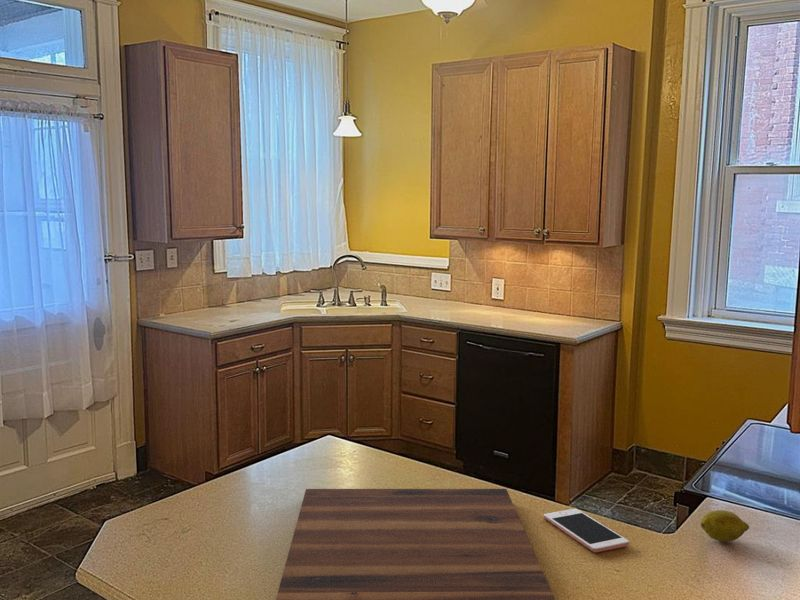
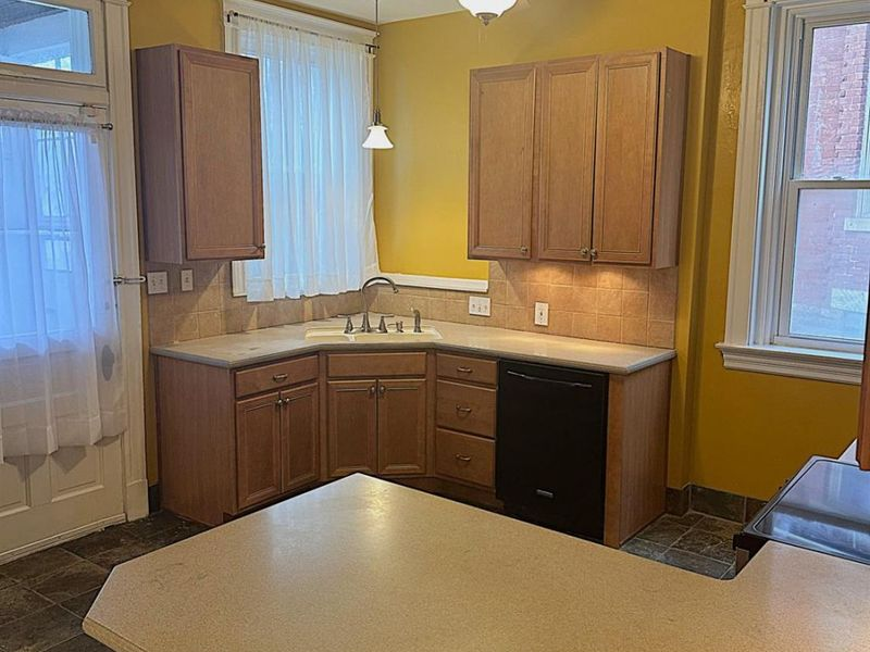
- cutting board [275,488,556,600]
- cell phone [543,508,630,553]
- fruit [700,509,750,542]
